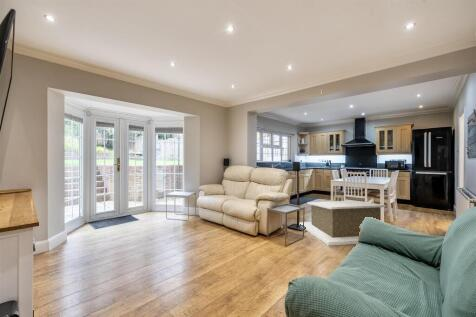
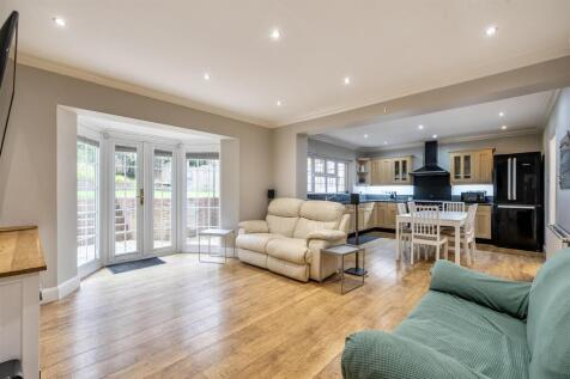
- coffee table [299,200,387,247]
